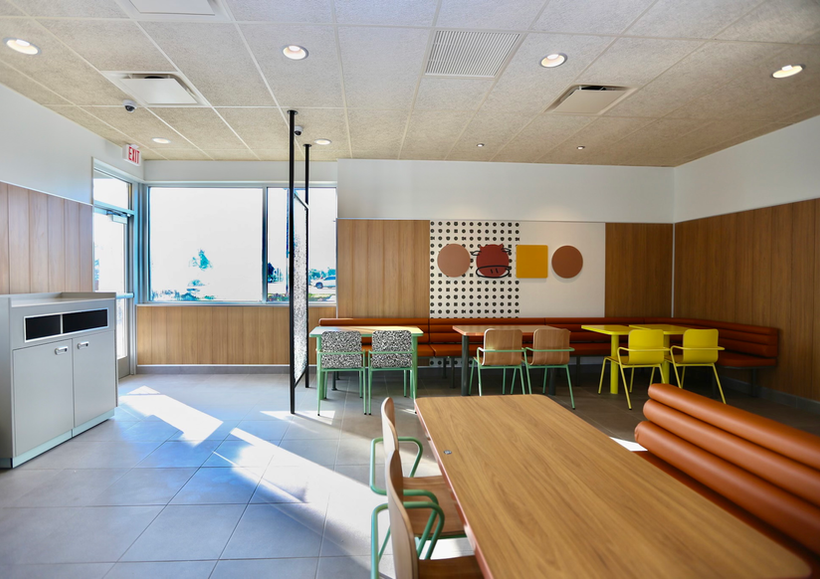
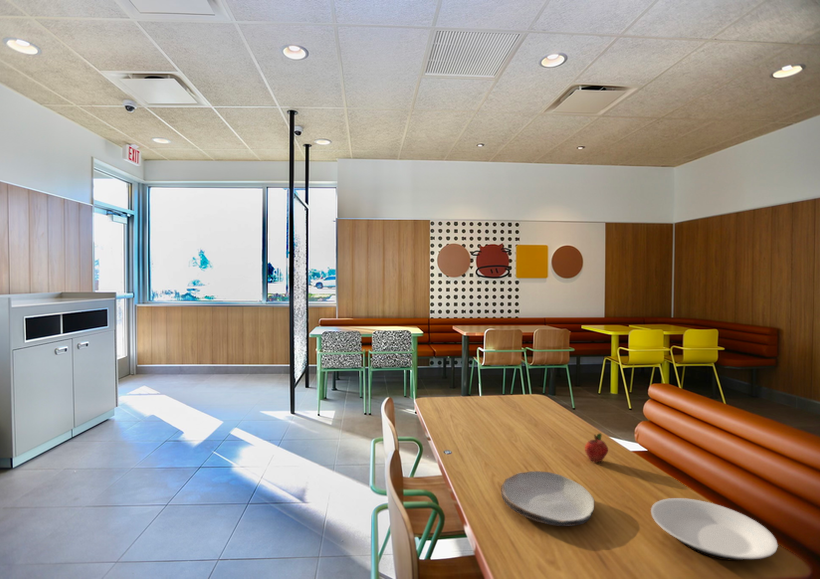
+ plate [500,470,595,527]
+ plate [650,497,779,562]
+ fruit [584,432,609,463]
